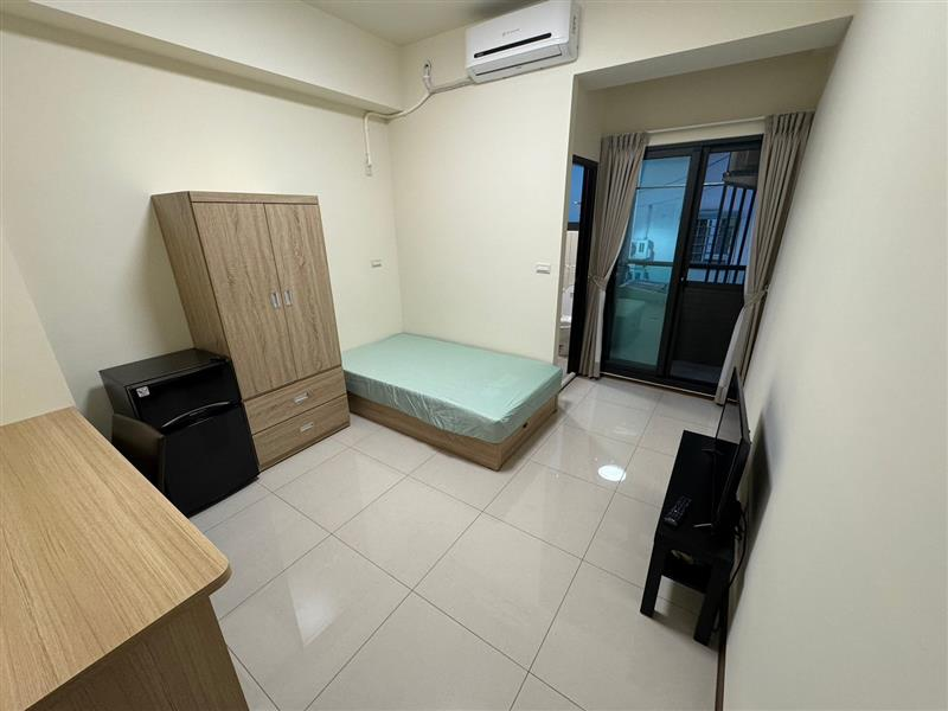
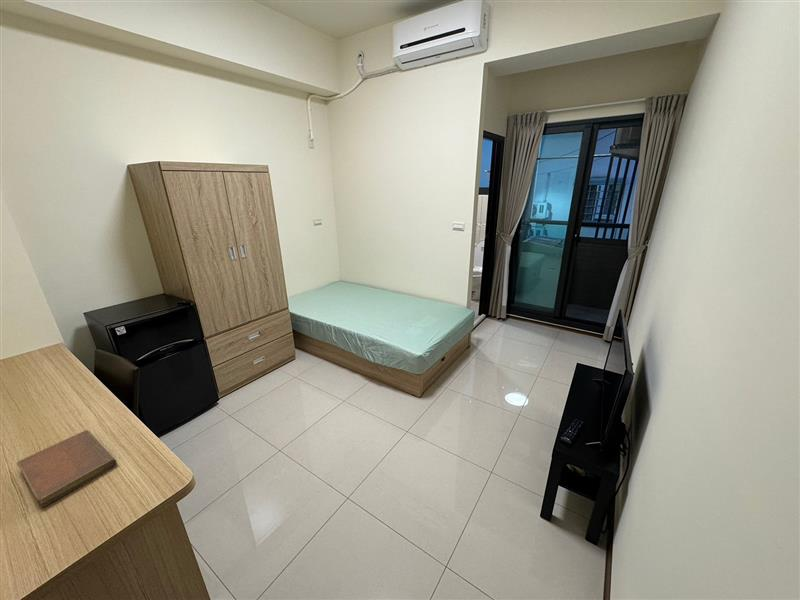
+ notebook [16,429,118,508]
